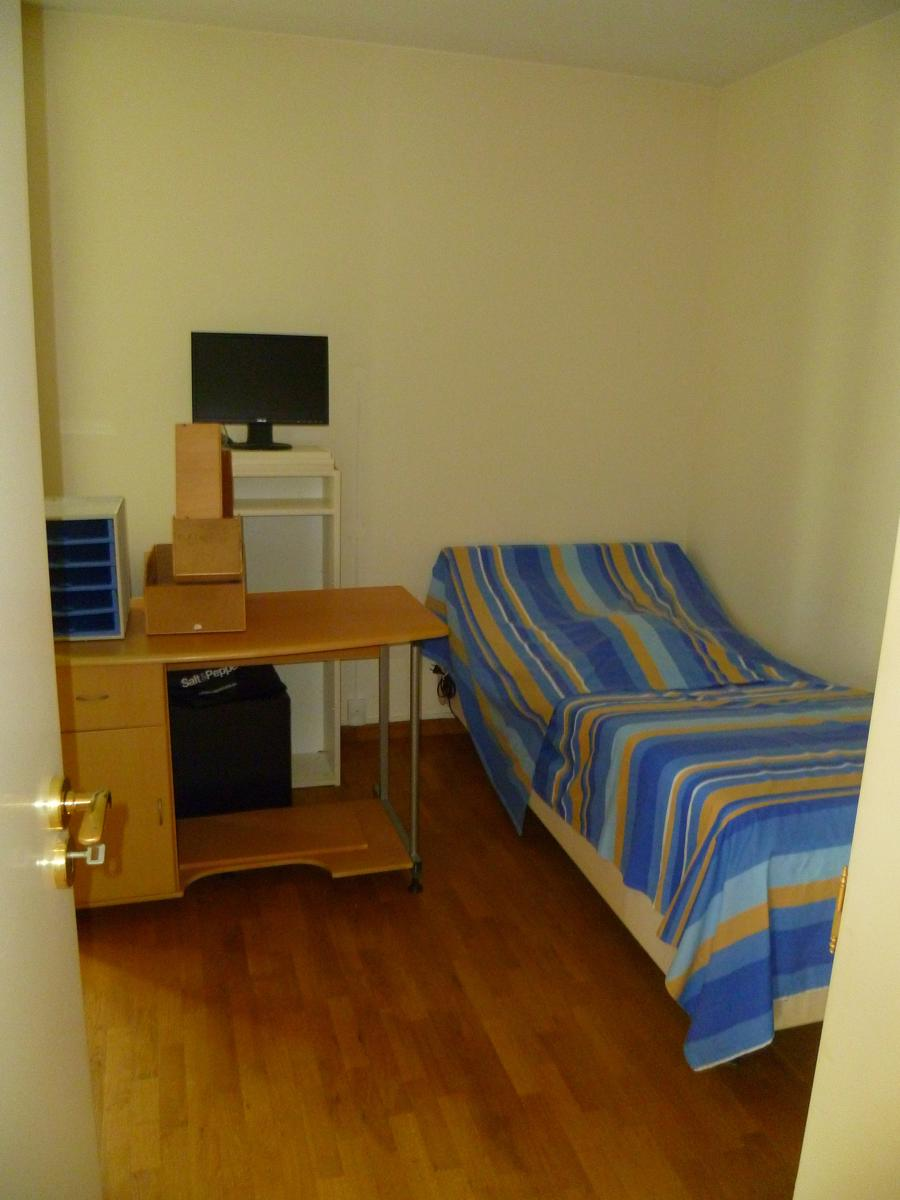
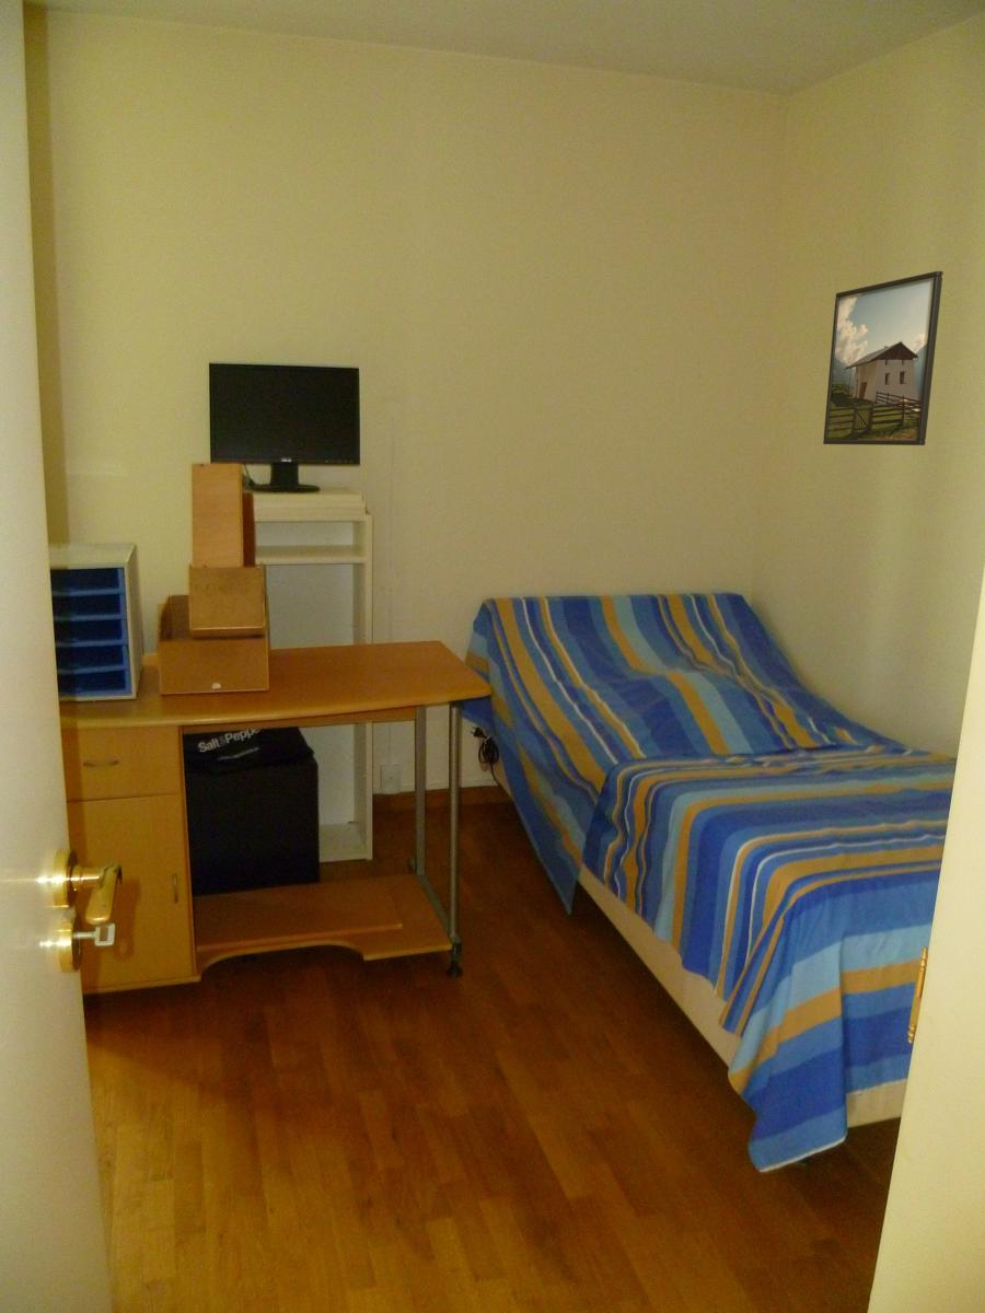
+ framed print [822,270,945,446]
